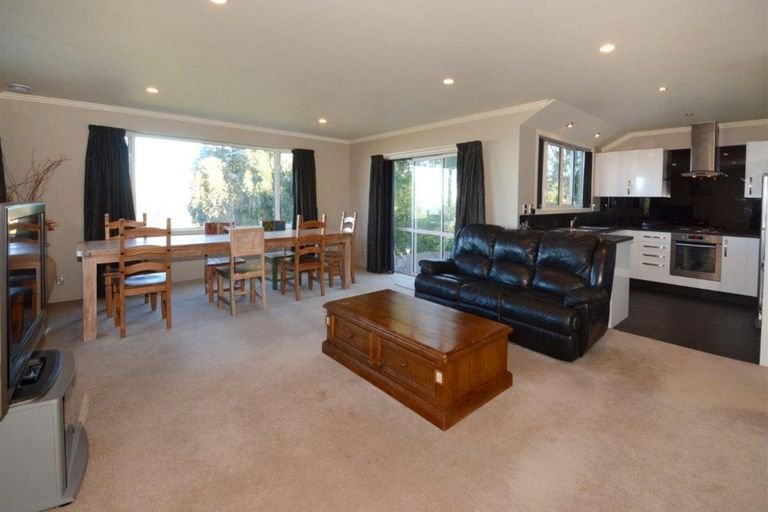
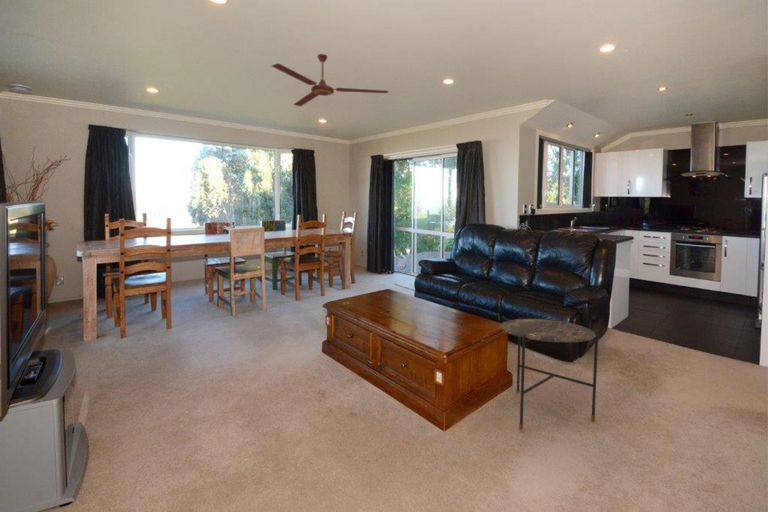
+ side table [499,316,599,431]
+ ceiling fan [271,53,389,107]
